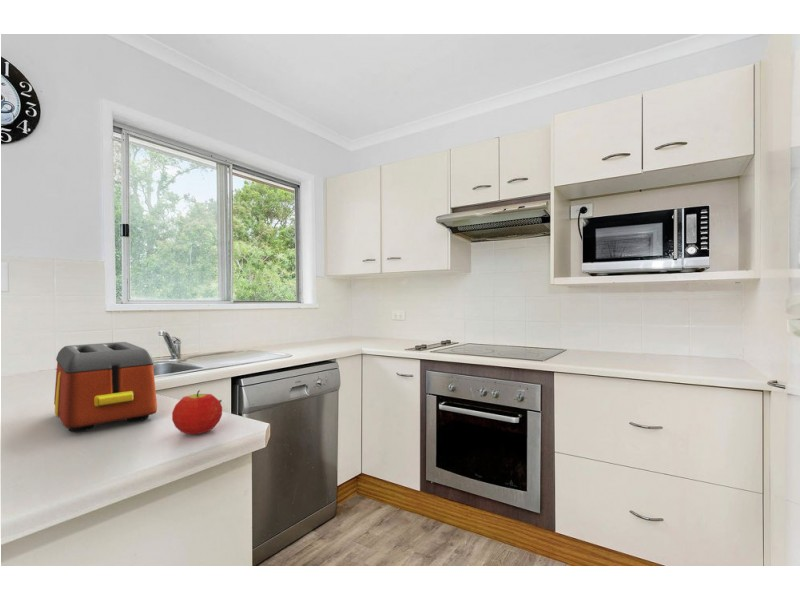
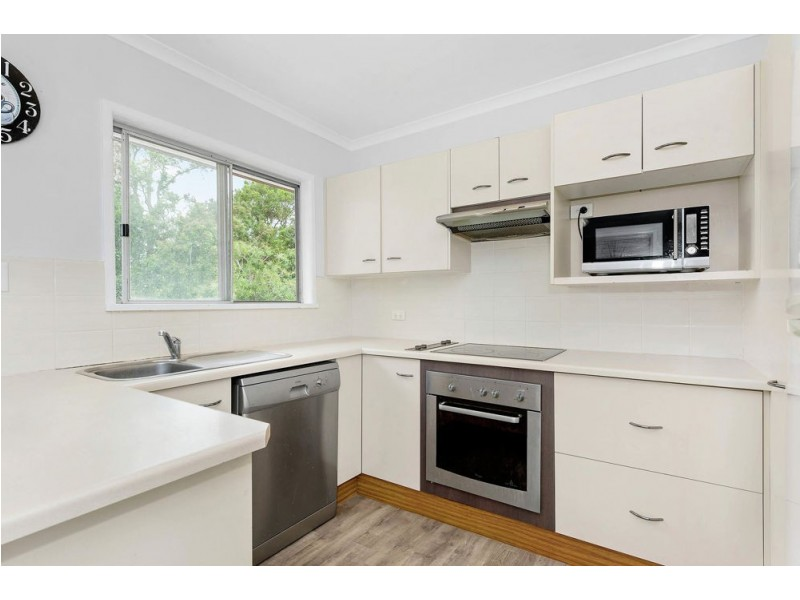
- fruit [171,389,223,435]
- toaster [53,341,158,433]
